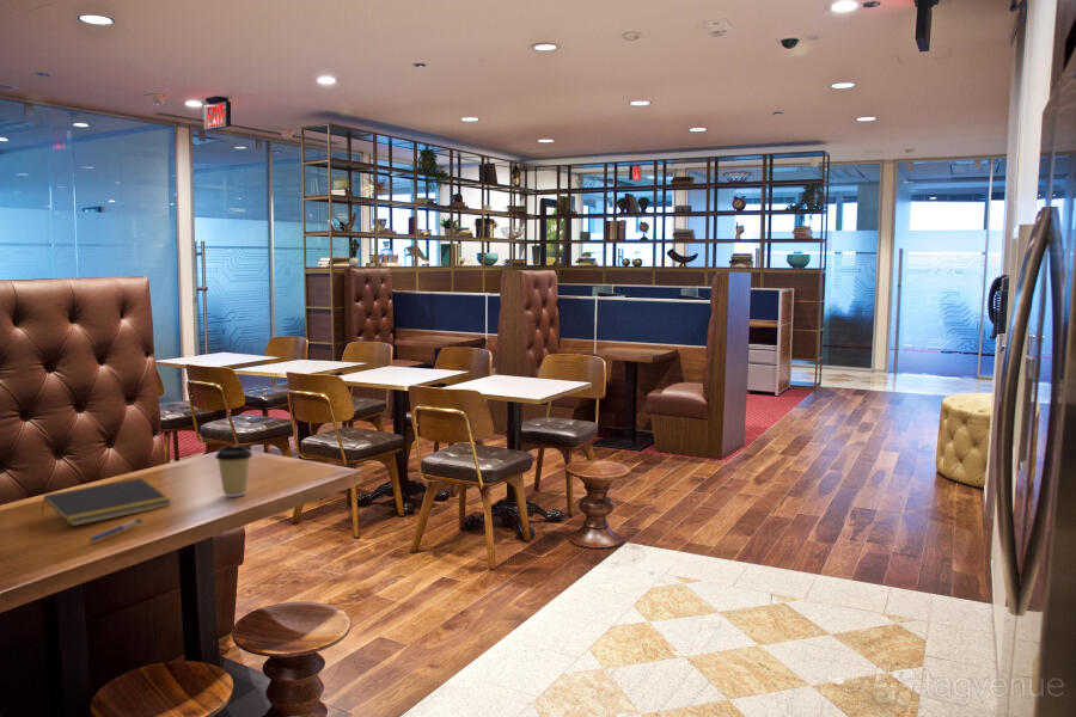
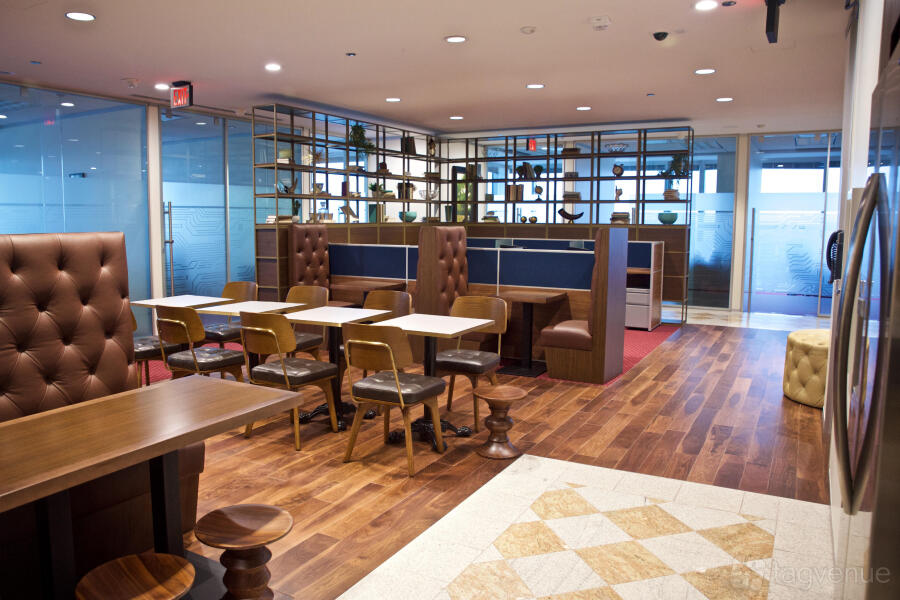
- pen [87,517,145,543]
- coffee cup [214,445,253,498]
- notepad [41,477,173,527]
